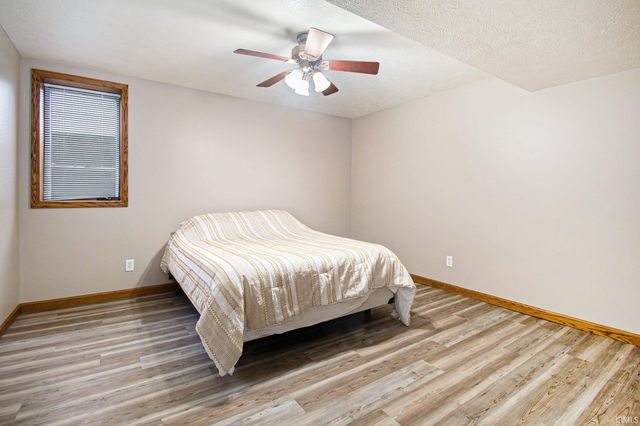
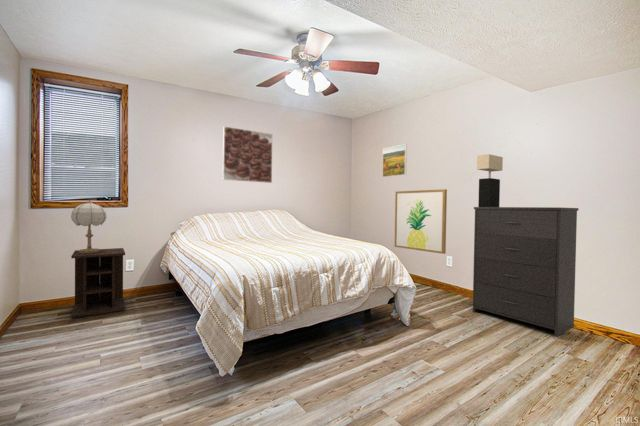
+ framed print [381,143,408,178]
+ nightstand [70,247,126,319]
+ table lamp [70,199,108,253]
+ wall art [394,188,448,255]
+ dresser [472,206,579,337]
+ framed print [222,125,273,184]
+ table lamp [476,153,504,207]
